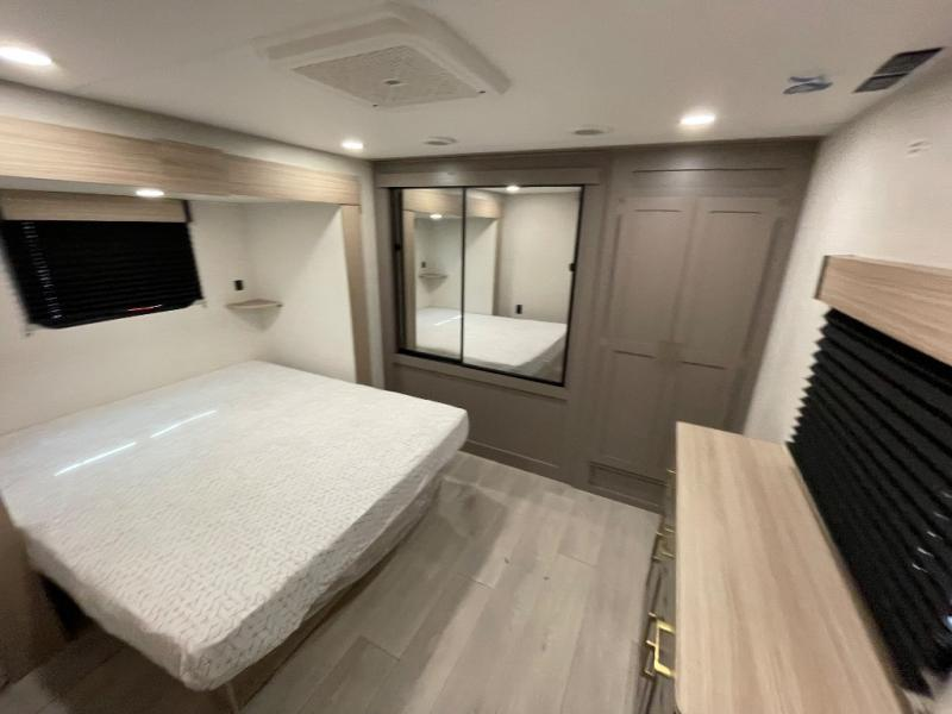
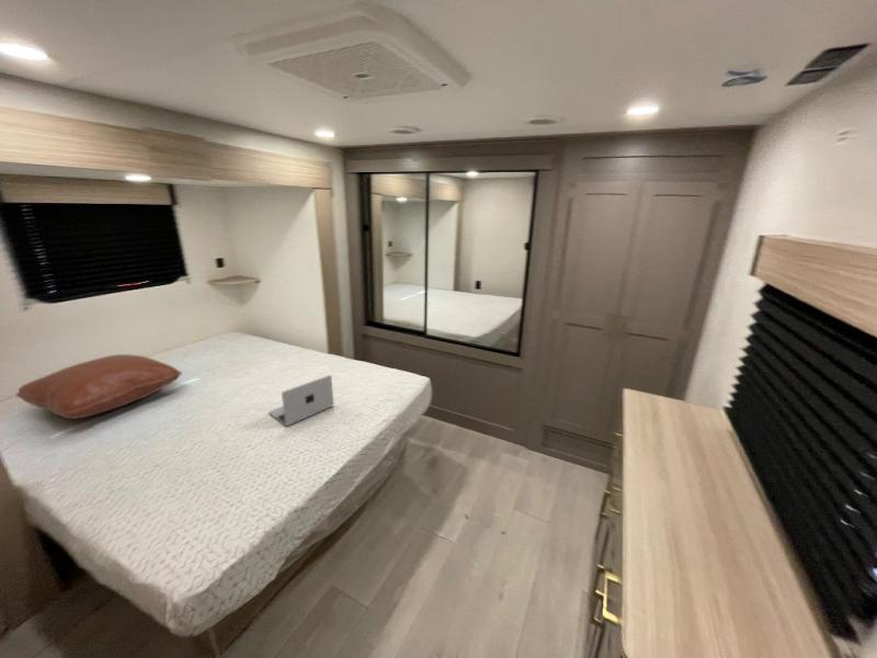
+ pillow [15,353,183,420]
+ laptop [267,374,334,427]
